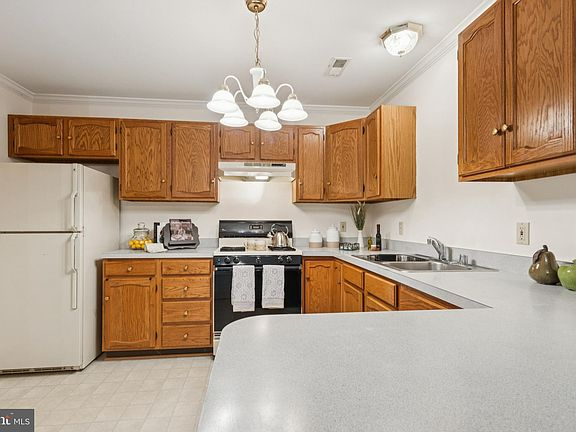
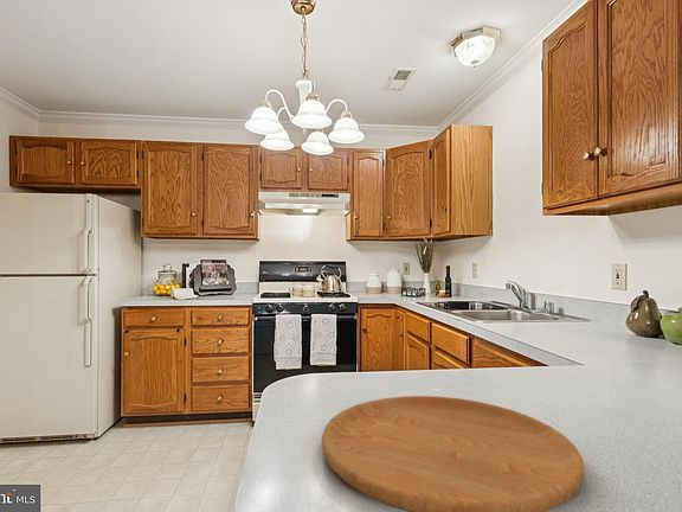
+ cutting board [321,395,585,512]
